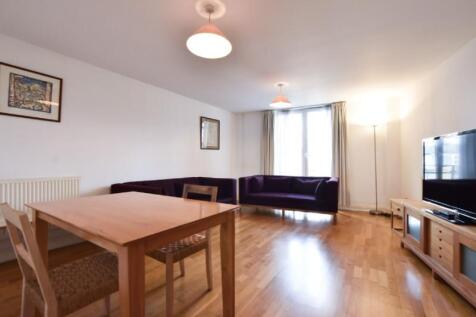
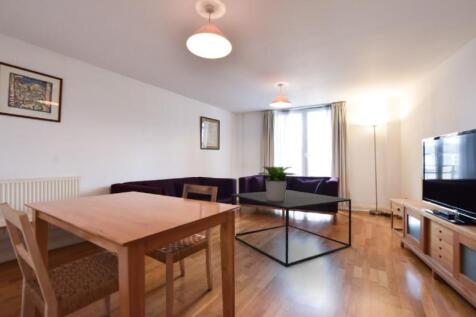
+ coffee table [230,189,352,268]
+ potted plant [257,165,298,202]
